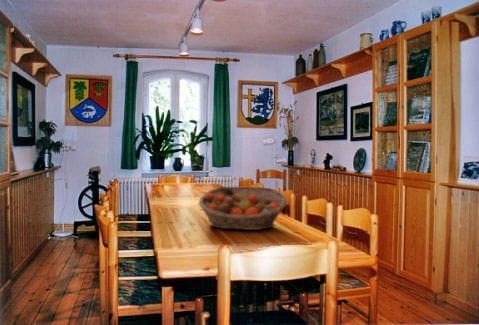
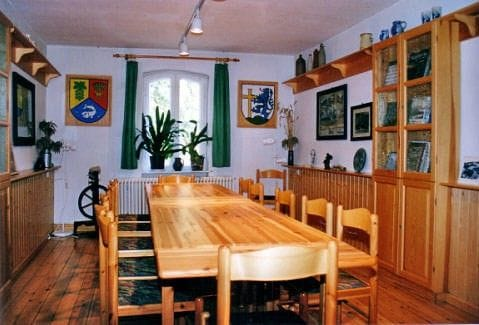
- fruit basket [198,186,288,231]
